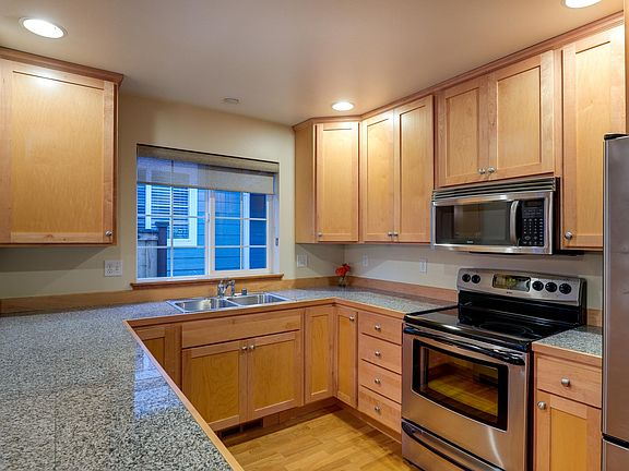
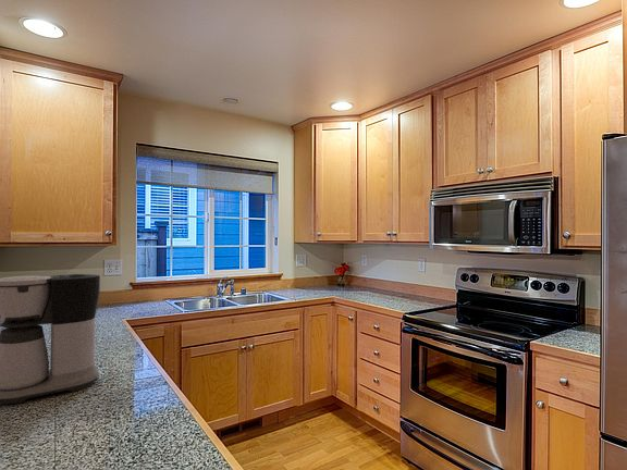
+ coffee maker [0,273,101,406]
